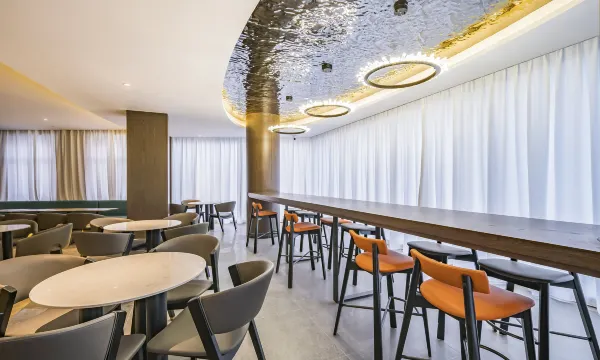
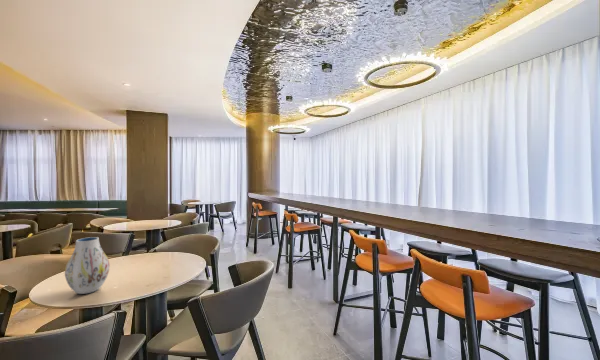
+ vase [64,236,111,295]
